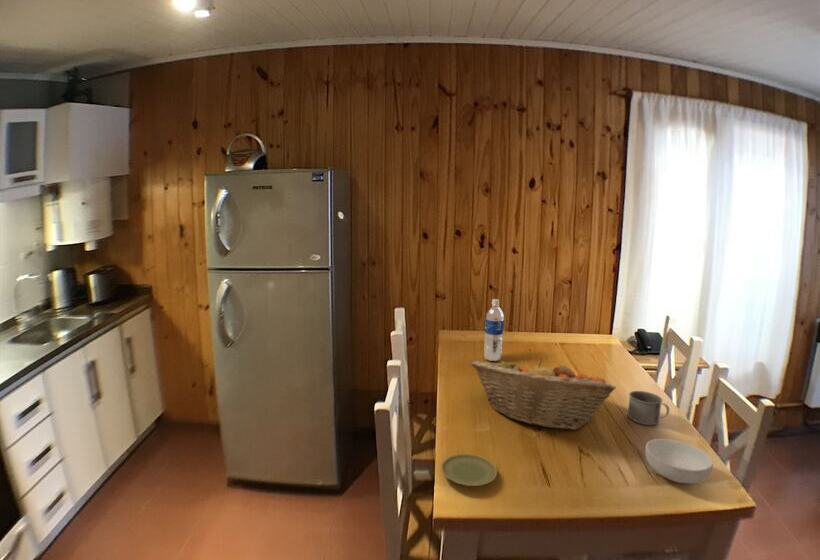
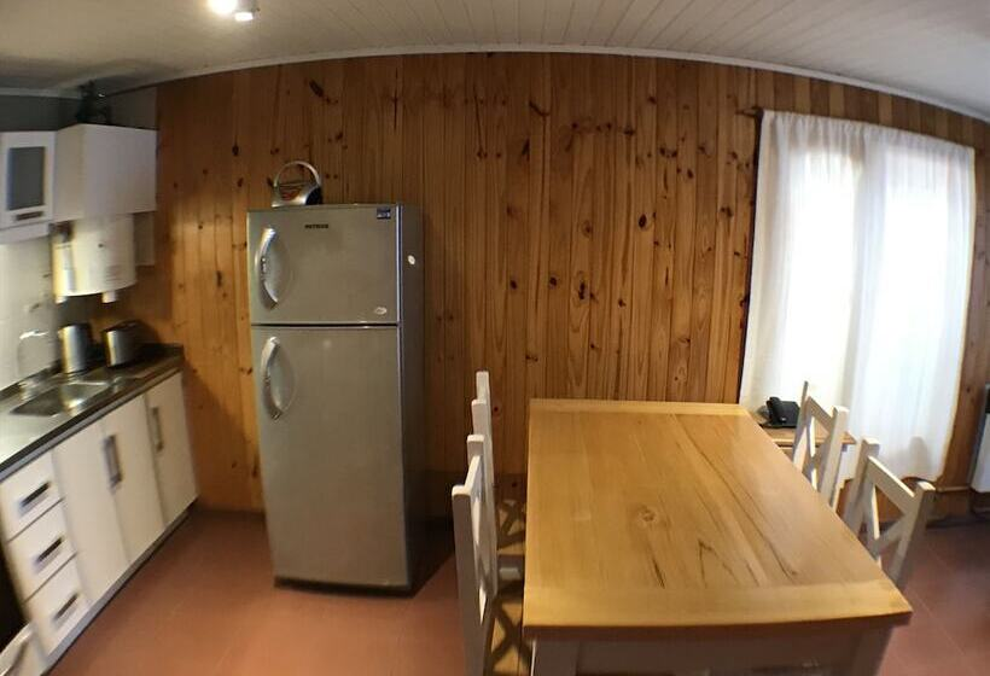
- fruit basket [470,357,617,431]
- water bottle [483,298,505,362]
- mug [627,390,670,426]
- cereal bowl [644,438,714,485]
- plate [440,453,498,487]
